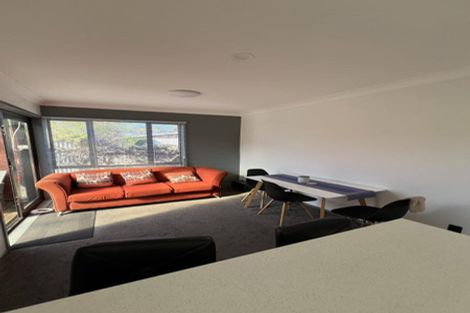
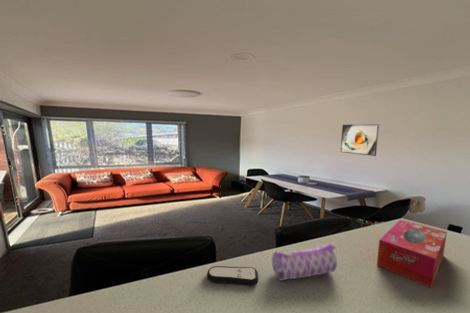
+ tissue box [376,219,448,289]
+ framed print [340,123,380,157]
+ pencil case [271,243,338,282]
+ remote control [206,265,259,287]
